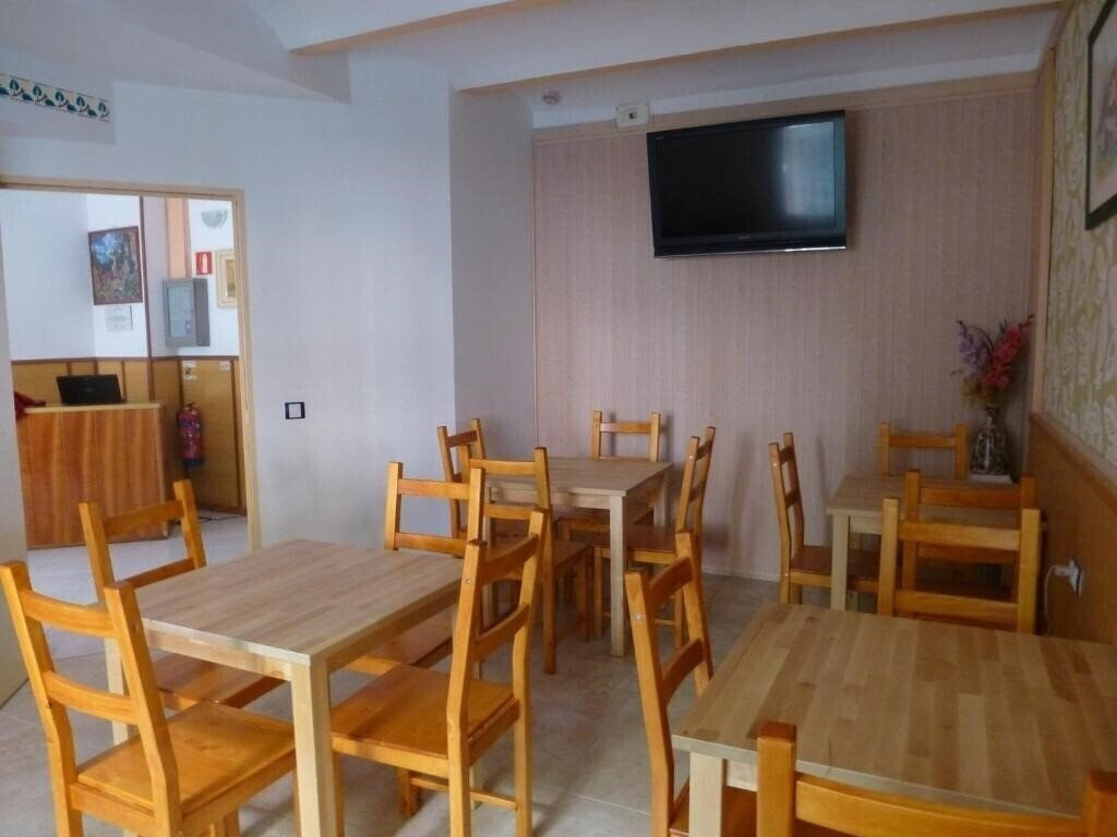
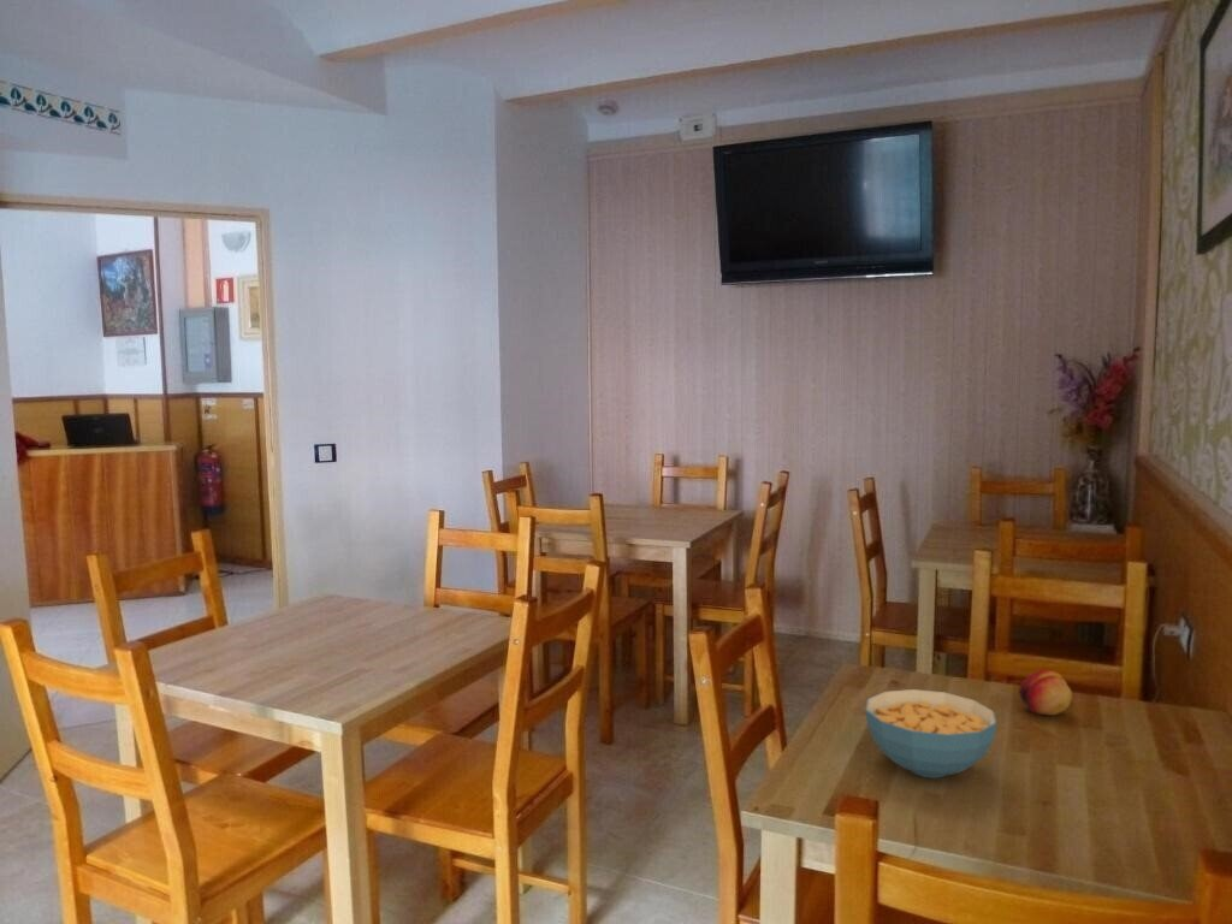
+ fruit [1018,669,1073,716]
+ cereal bowl [864,688,997,780]
